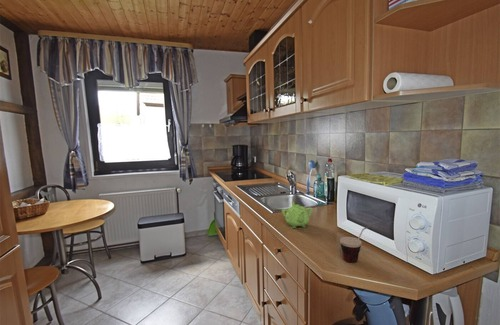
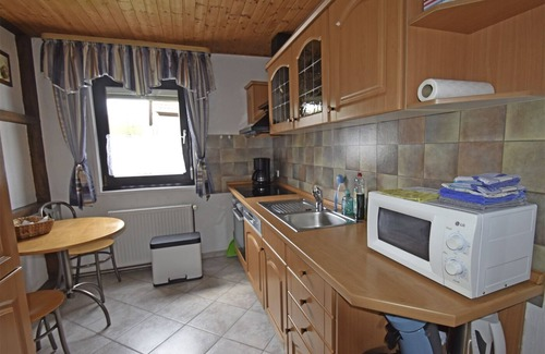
- cup [339,223,375,264]
- teapot [281,200,314,229]
